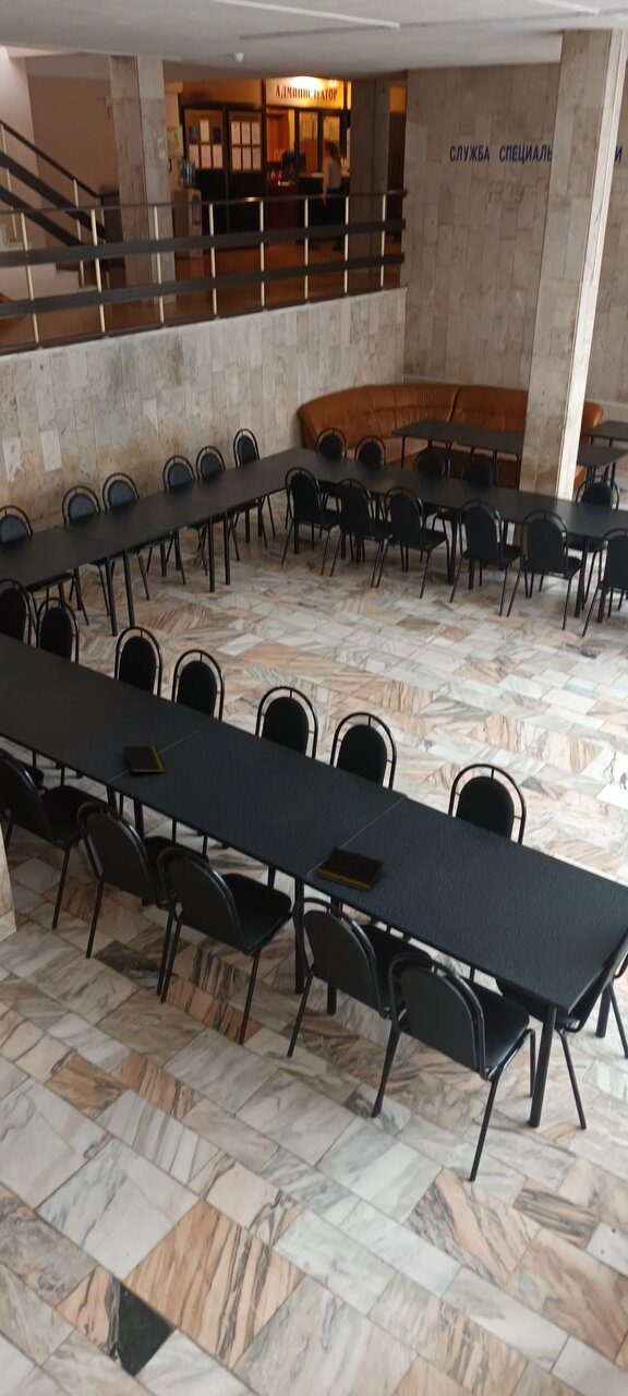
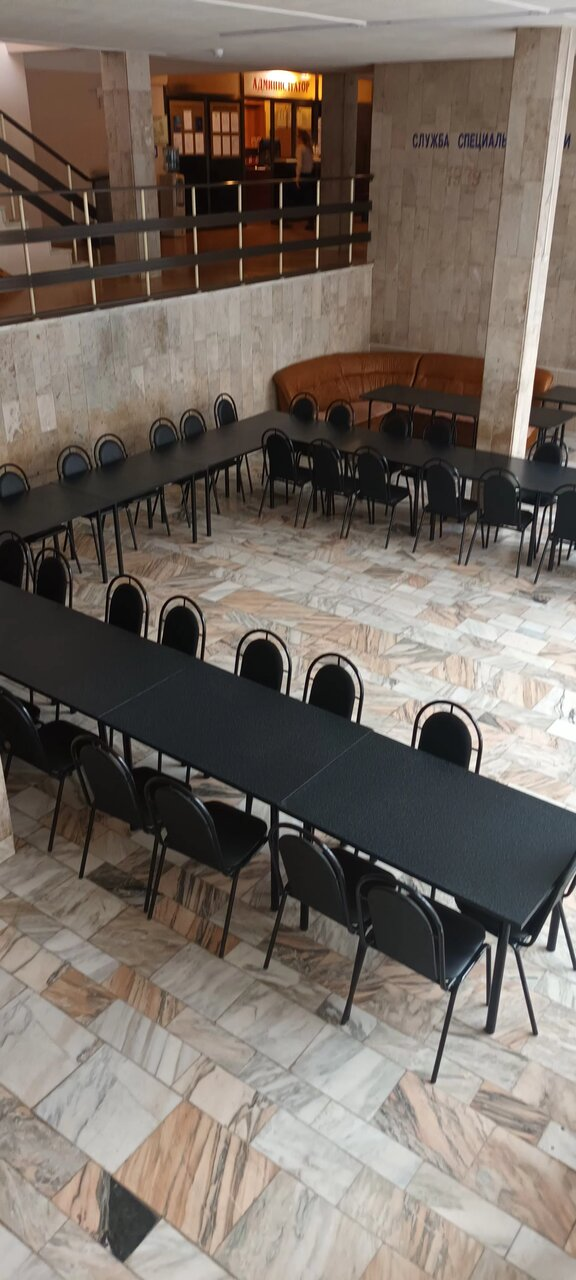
- notepad [316,845,385,893]
- notepad [122,745,167,779]
